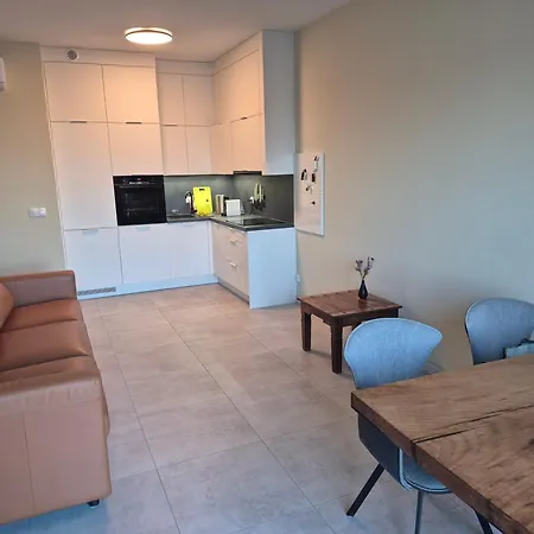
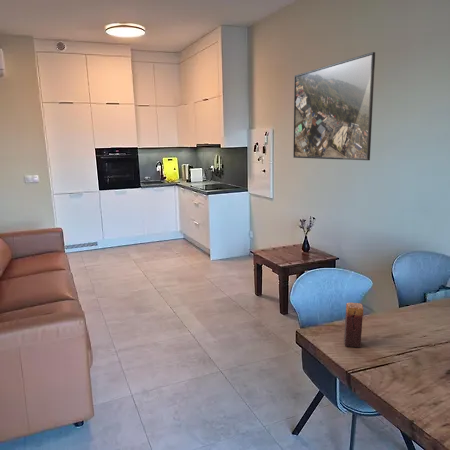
+ candle [343,302,364,349]
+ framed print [292,51,376,161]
